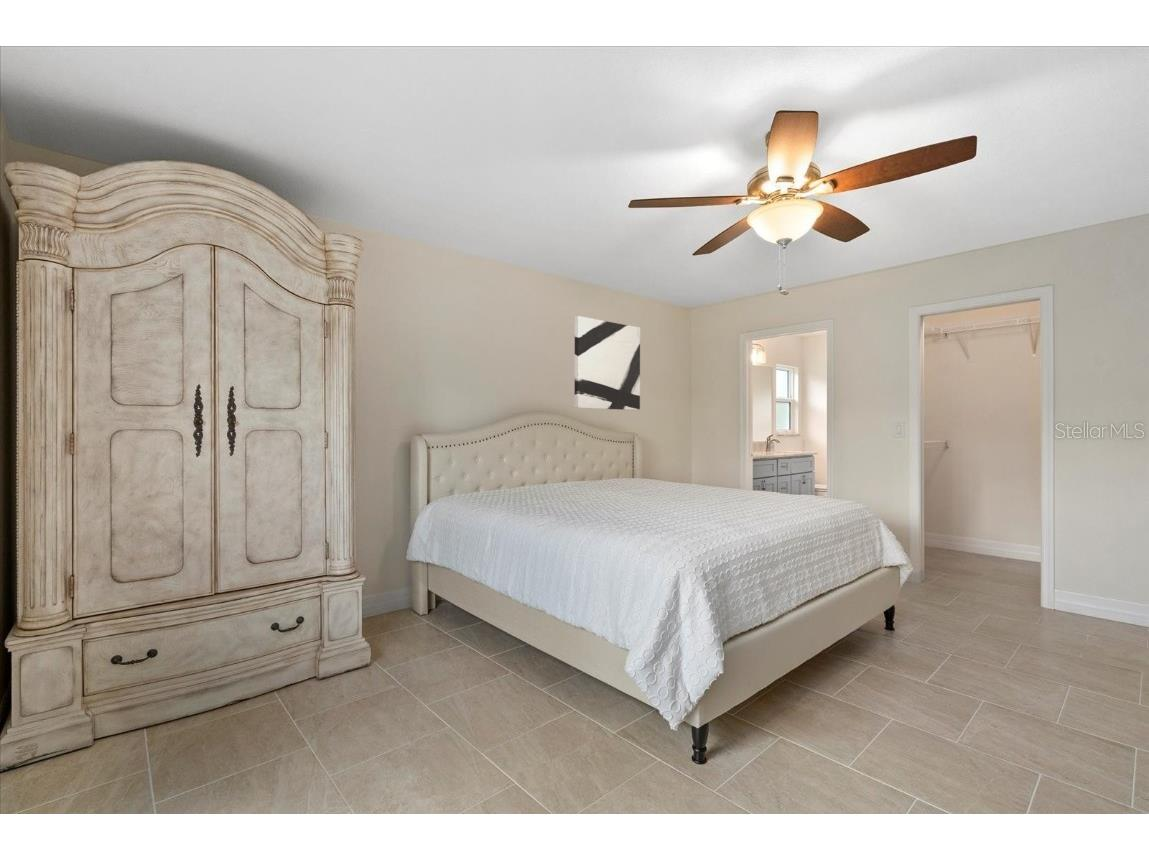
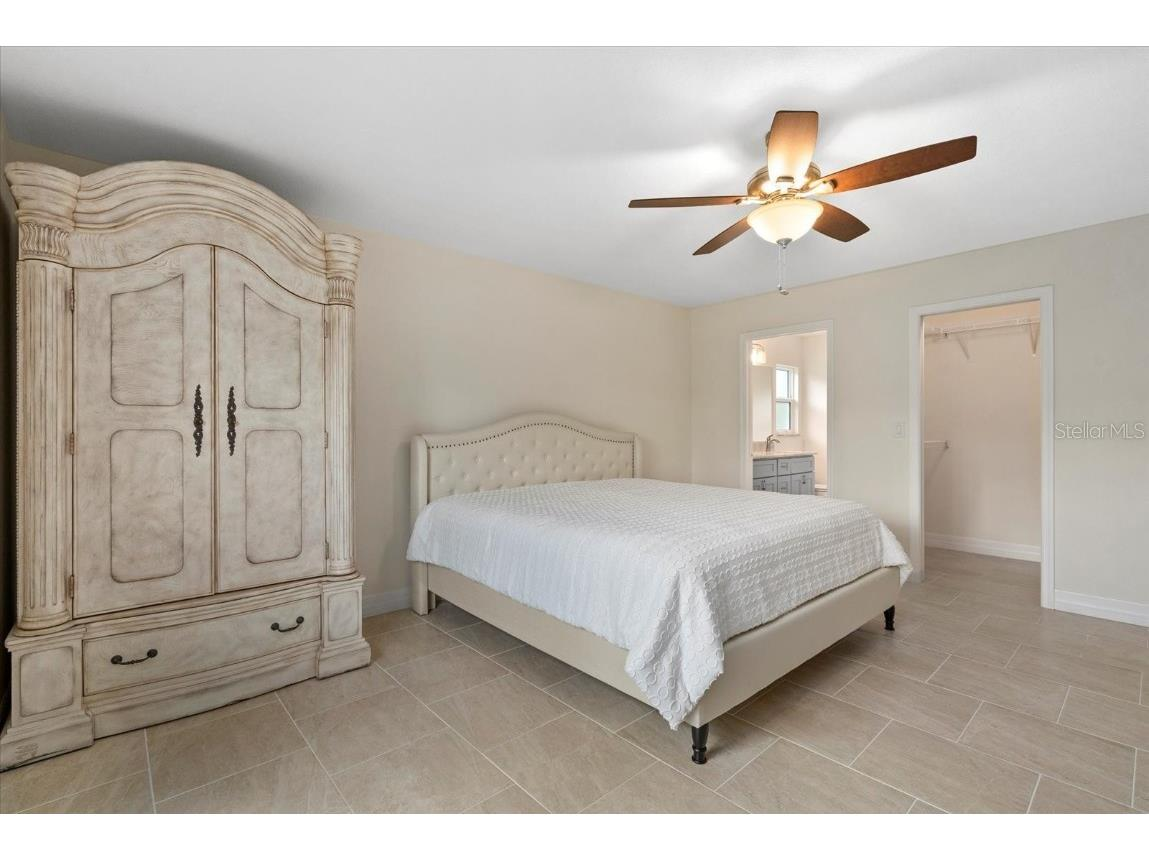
- wall art [573,315,641,411]
